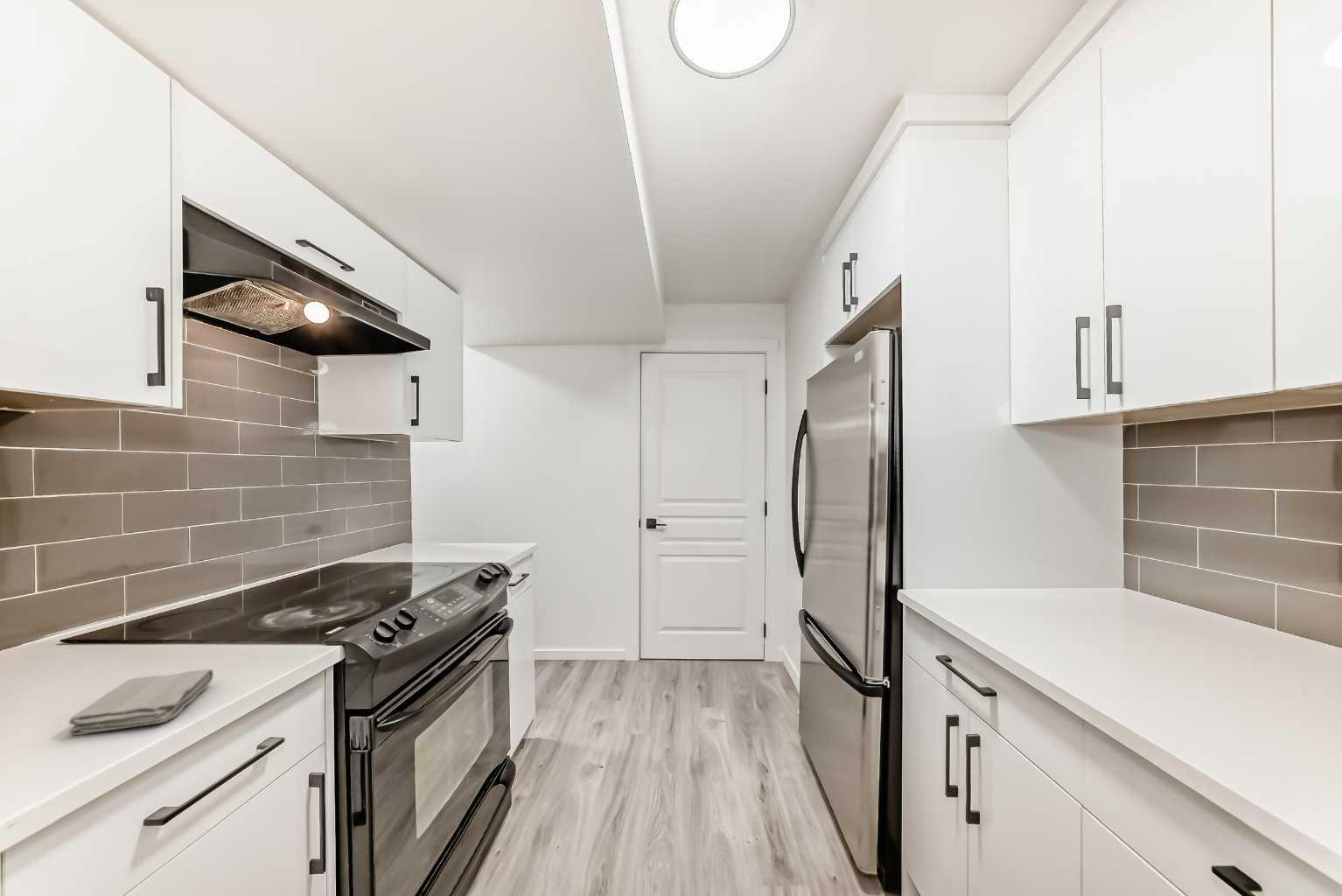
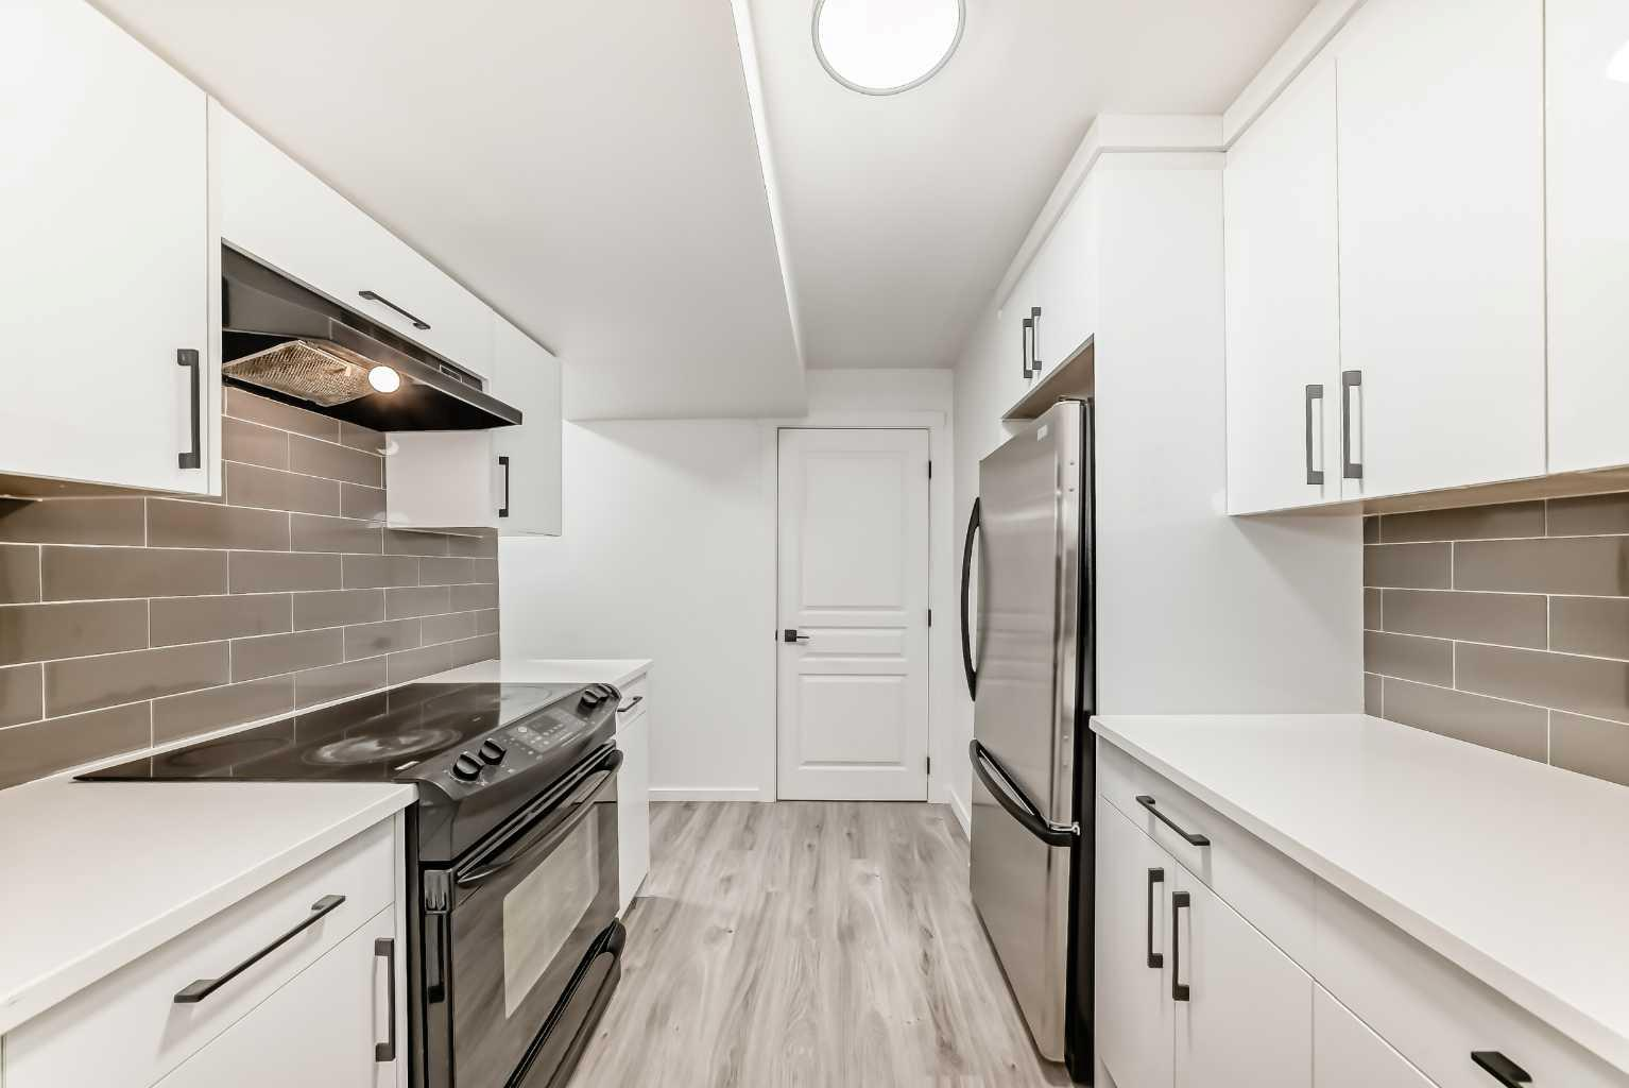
- washcloth [68,669,214,736]
